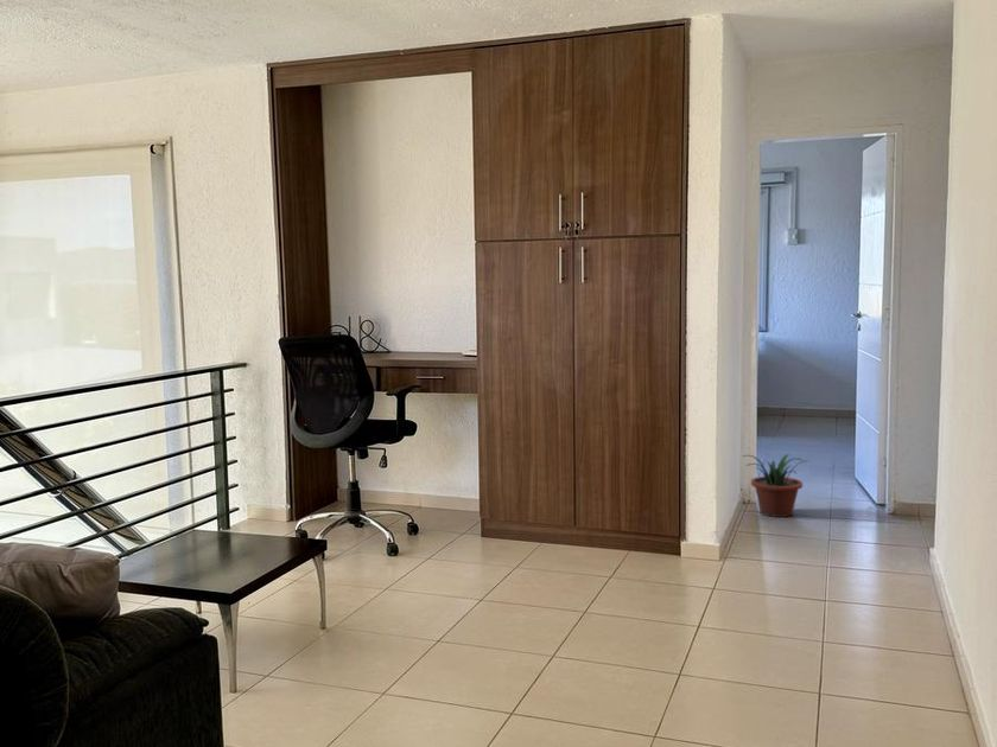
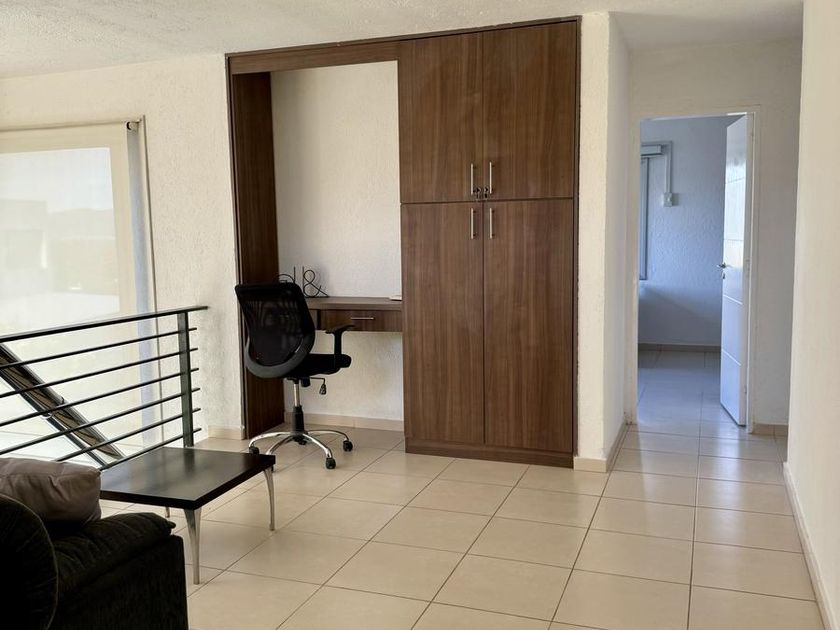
- potted plant [742,453,809,518]
